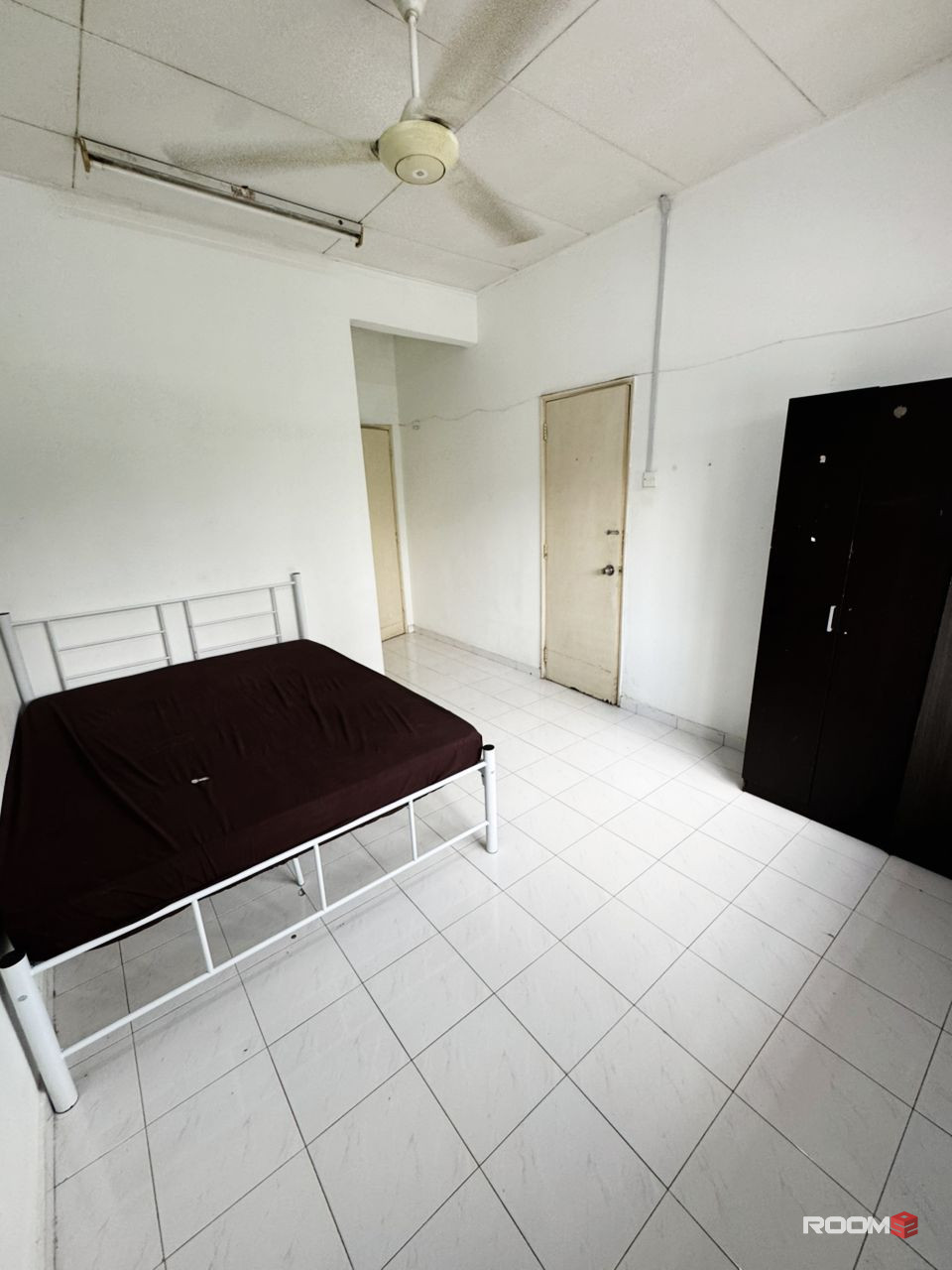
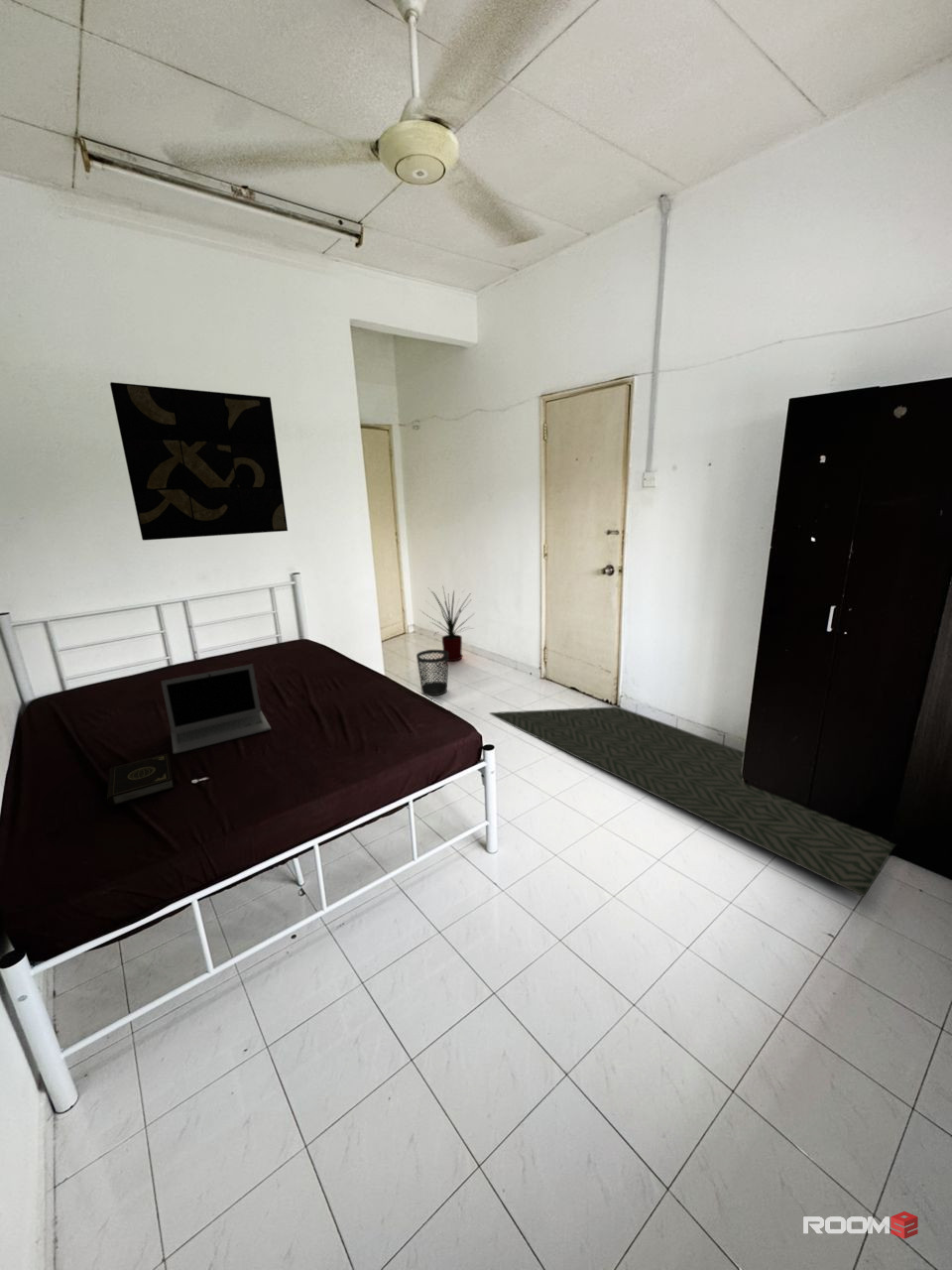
+ house plant [419,584,476,662]
+ wall art [109,381,289,542]
+ rug [488,705,896,898]
+ laptop [160,664,272,755]
+ wastebasket [416,649,449,697]
+ book [106,752,175,808]
